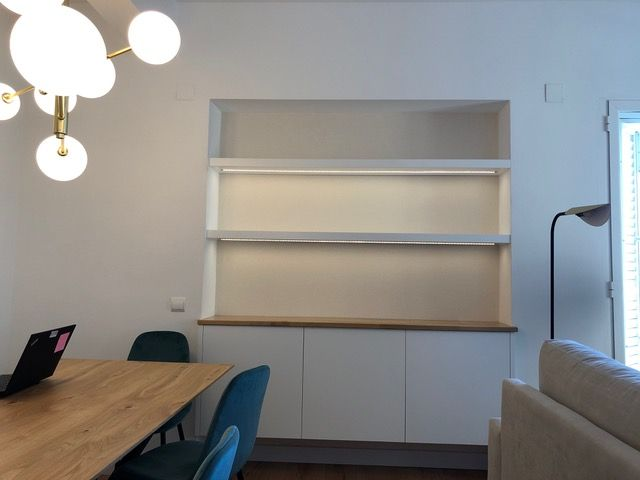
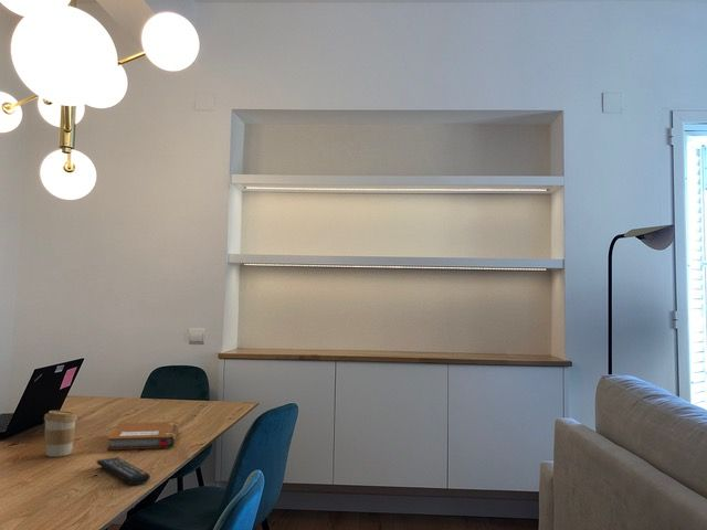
+ coffee cup [43,410,78,458]
+ notebook [106,421,180,451]
+ remote control [96,456,151,486]
